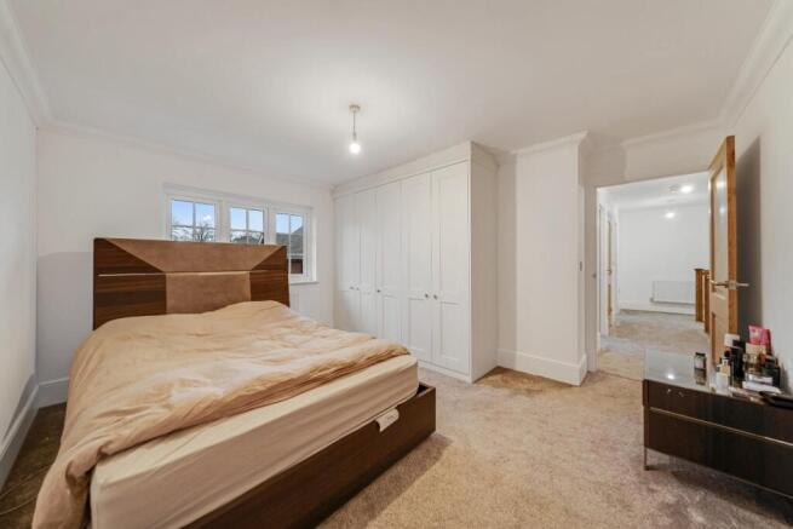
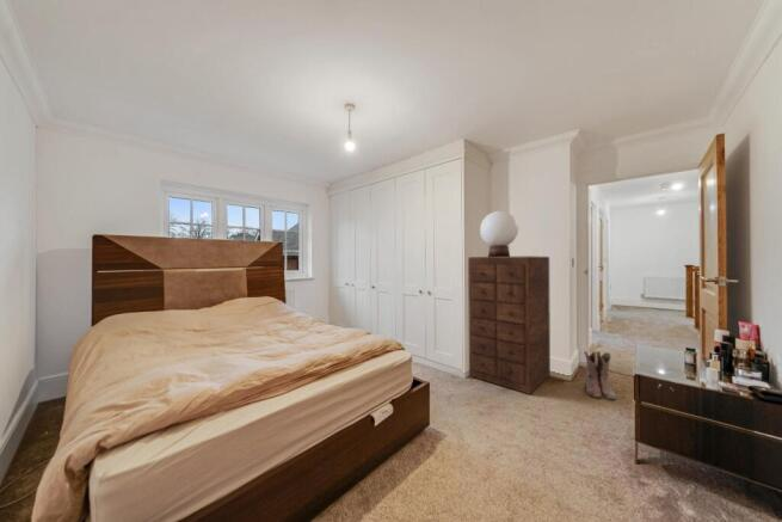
+ table lamp [479,210,519,257]
+ dresser [467,254,552,395]
+ boots [584,350,617,400]
